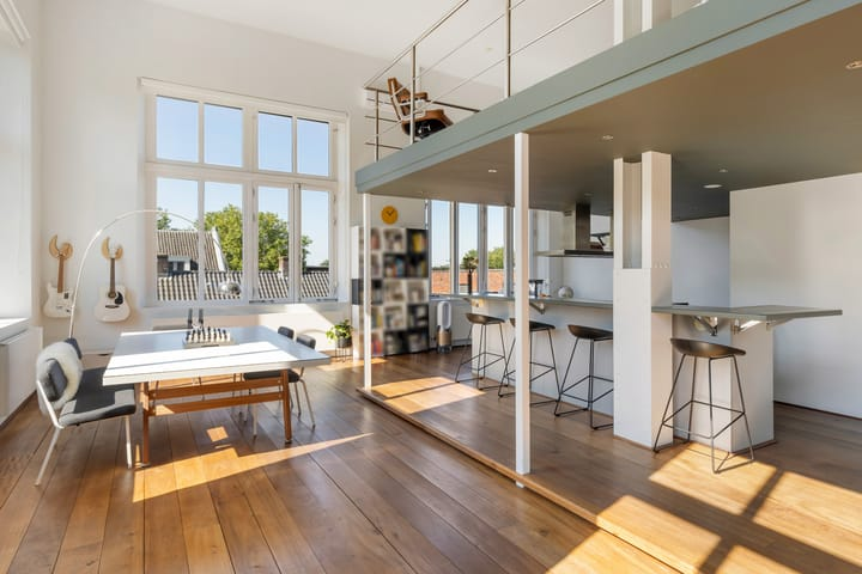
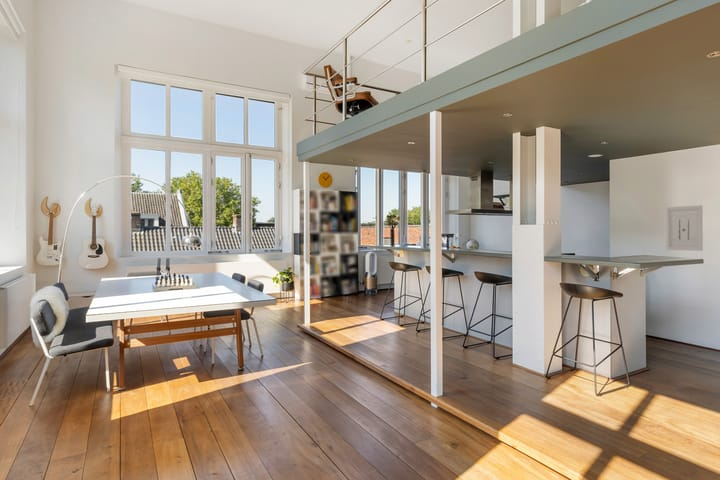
+ wall art [665,204,704,252]
